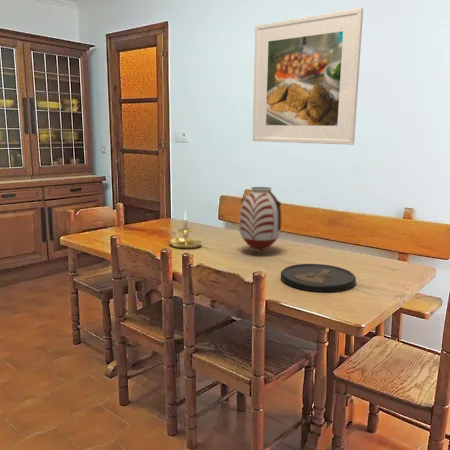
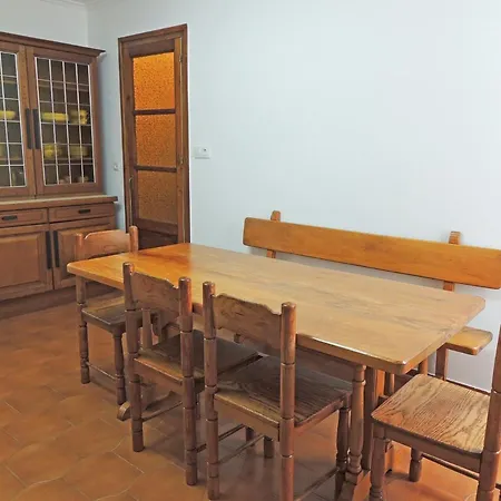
- vase [239,186,282,253]
- candle holder [167,210,203,250]
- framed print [252,7,364,146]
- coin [280,263,357,293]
